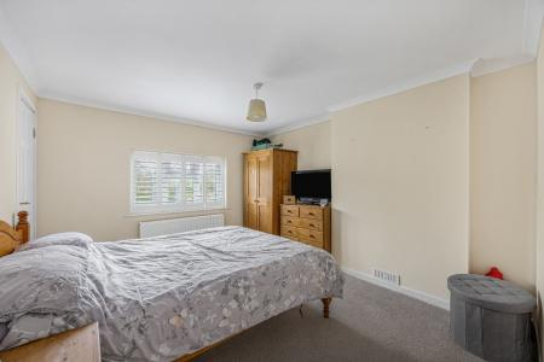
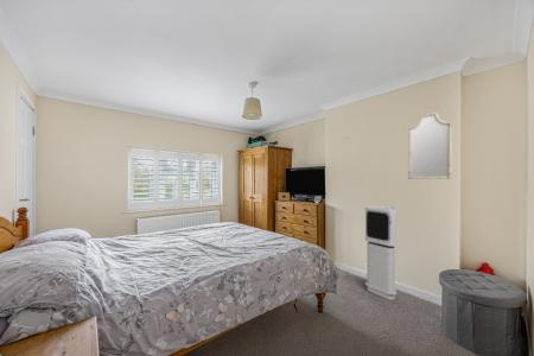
+ air purifier [364,205,398,301]
+ home mirror [407,112,453,180]
